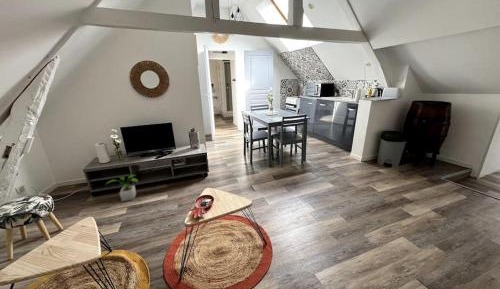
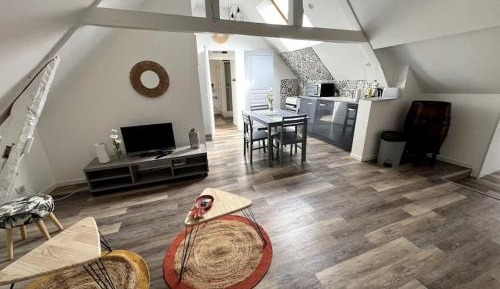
- potted plant [104,174,139,202]
